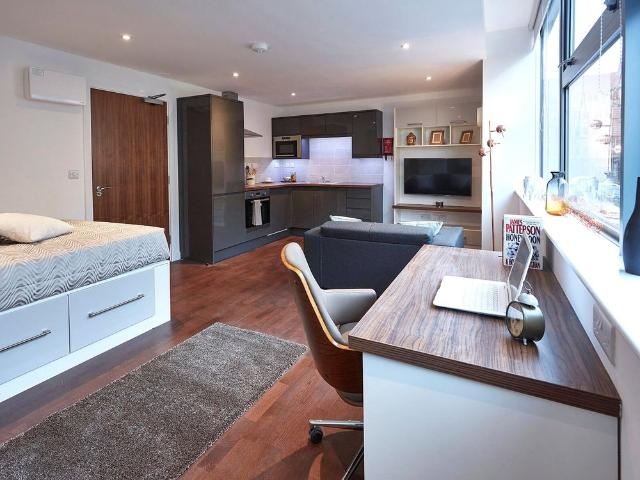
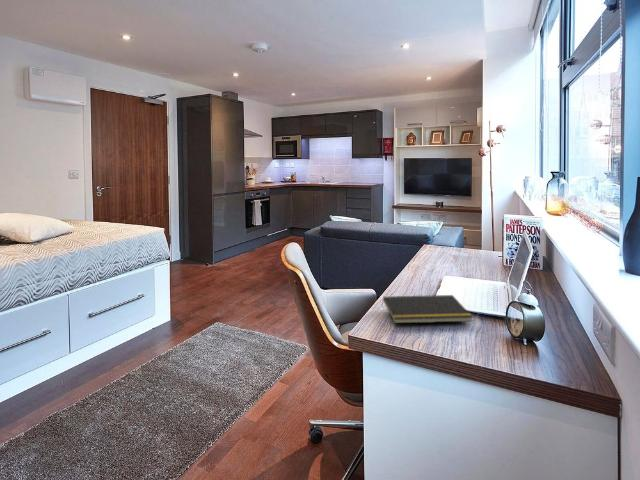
+ notepad [381,294,474,325]
